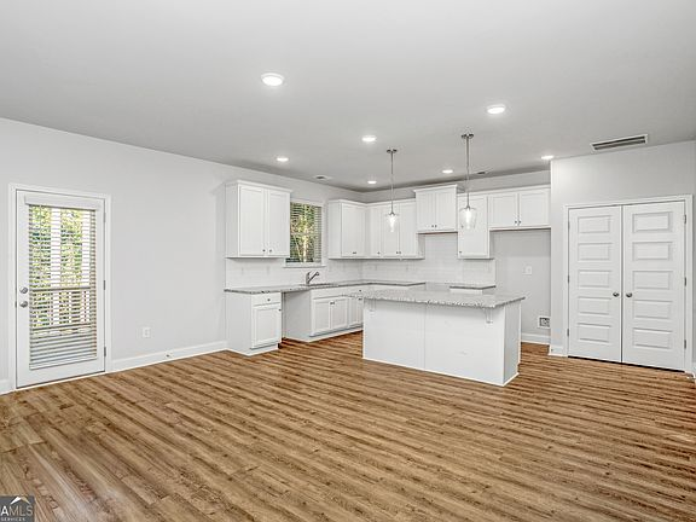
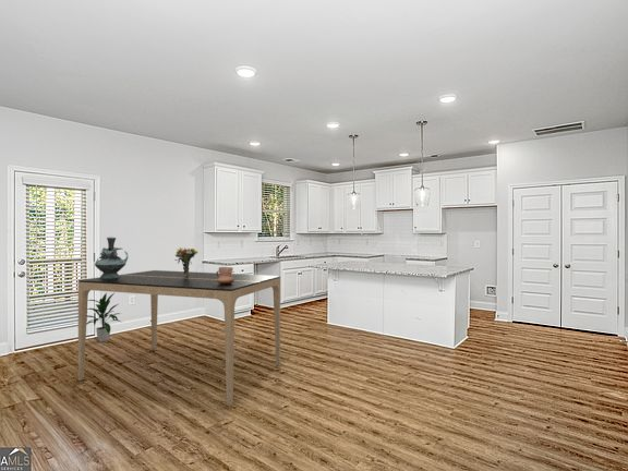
+ indoor plant [86,291,122,343]
+ bouquet [173,246,198,276]
+ dining table [77,269,281,407]
+ decorative urn [94,235,130,279]
+ ceramic jug [215,266,235,285]
